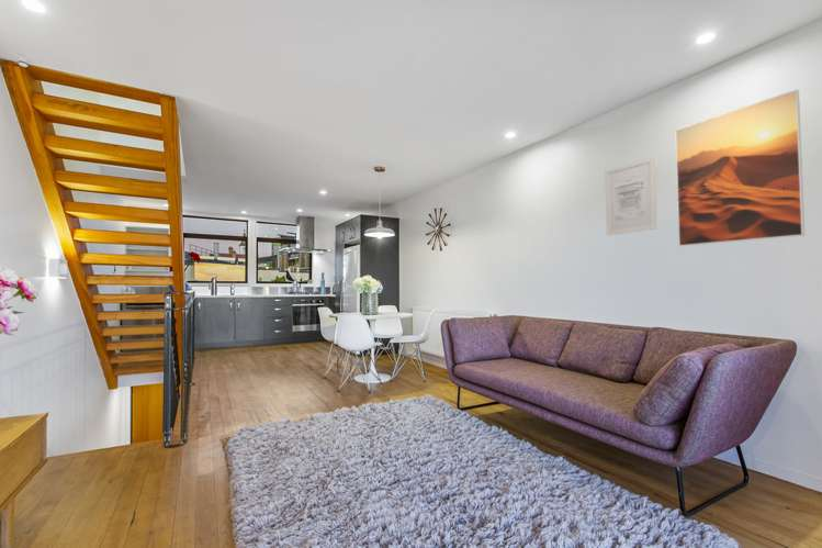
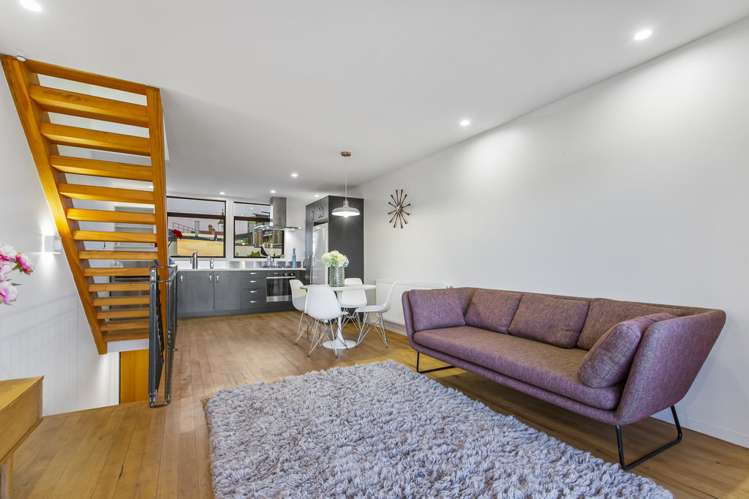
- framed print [674,89,806,247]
- wall art [604,156,657,236]
